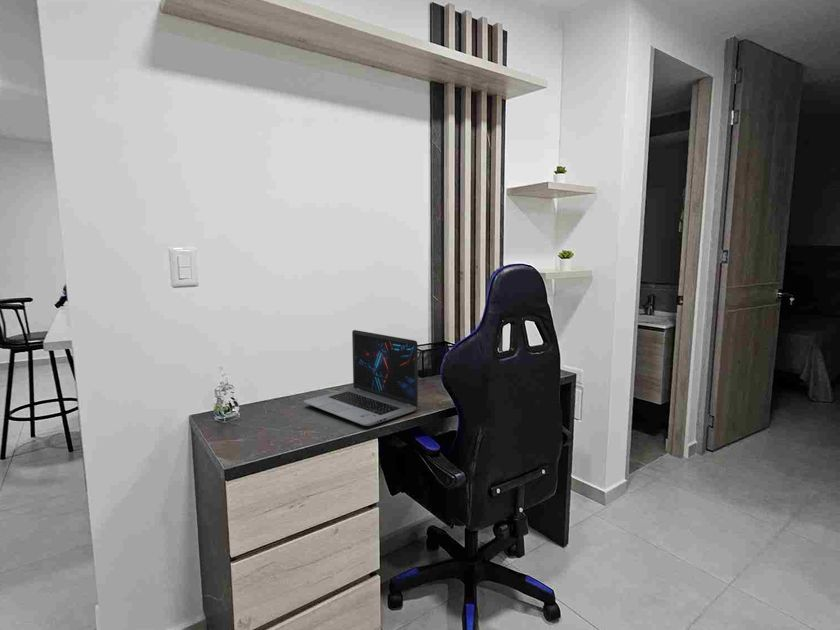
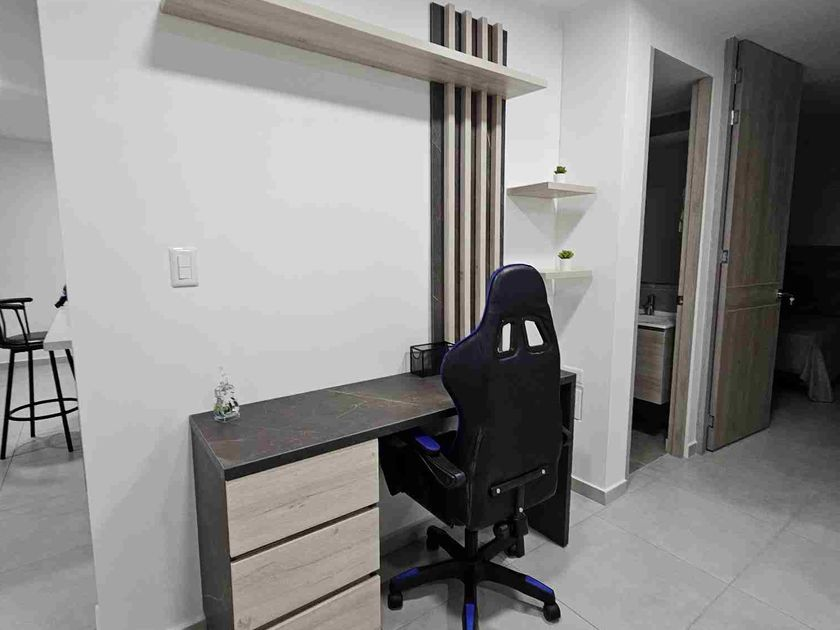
- laptop [303,329,419,427]
